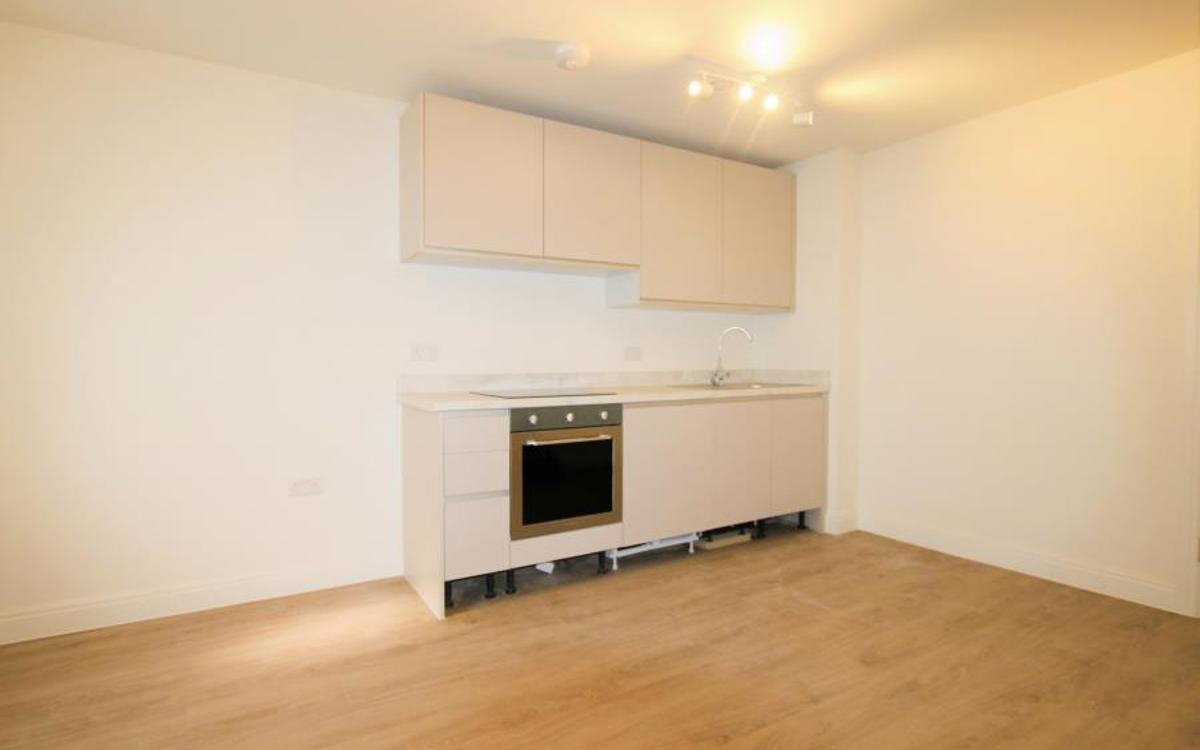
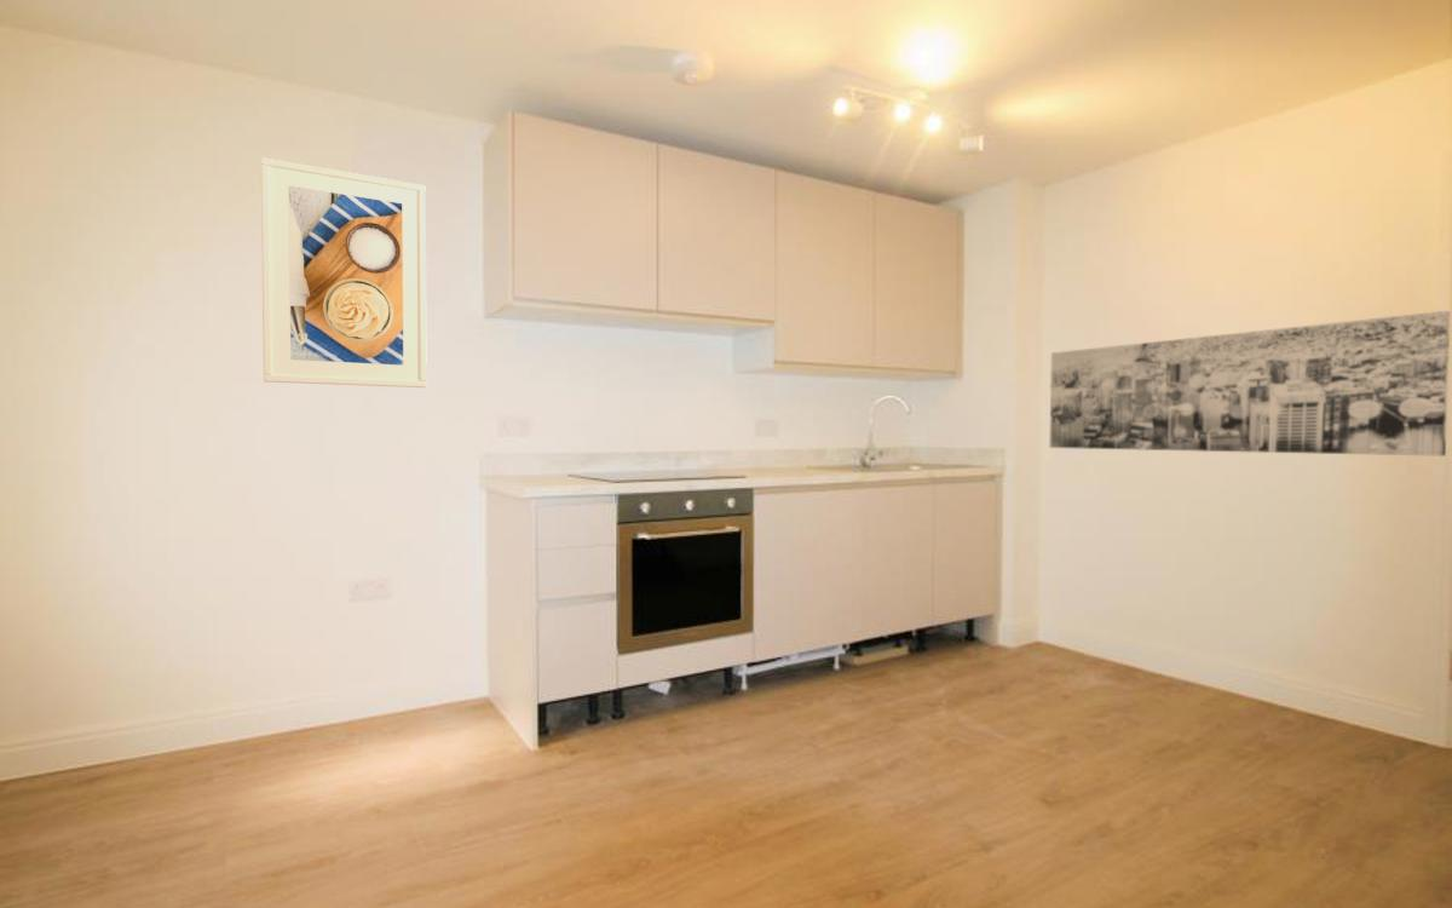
+ wall art [1049,310,1451,458]
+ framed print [260,156,428,389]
